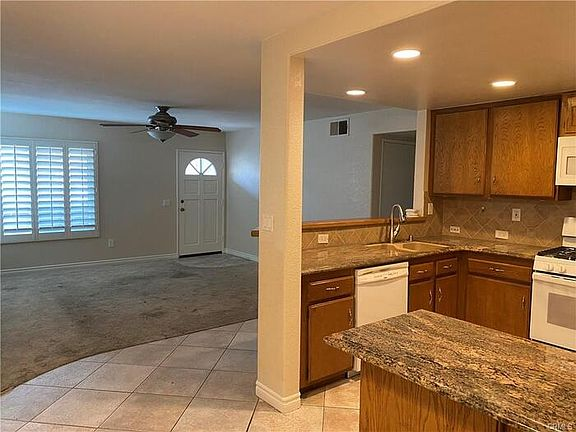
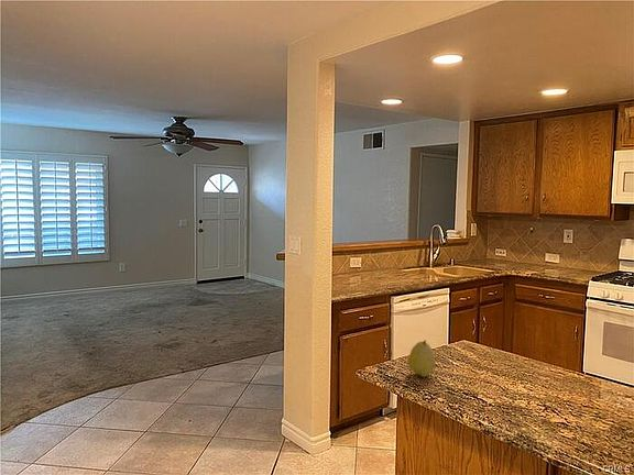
+ fruit [407,339,436,378]
